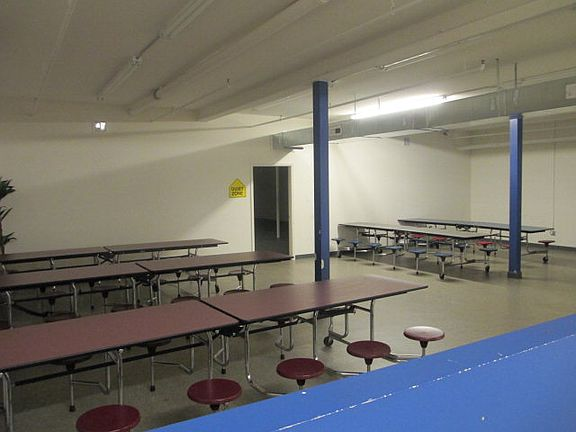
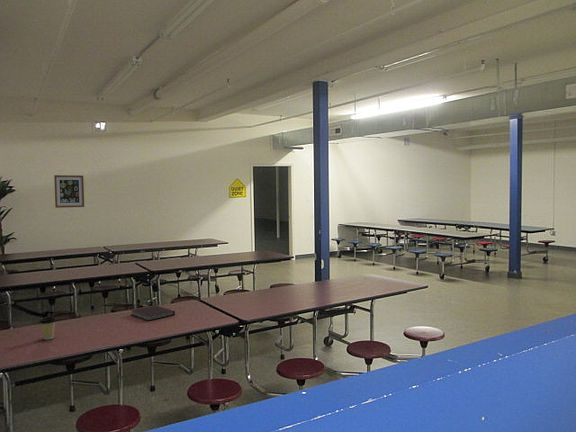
+ coffee cup [38,316,57,340]
+ wall art [53,174,85,209]
+ notebook [129,304,176,322]
